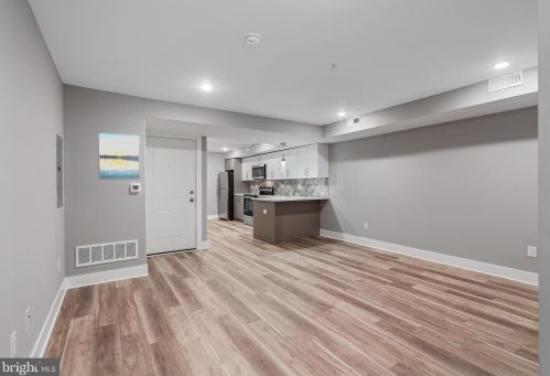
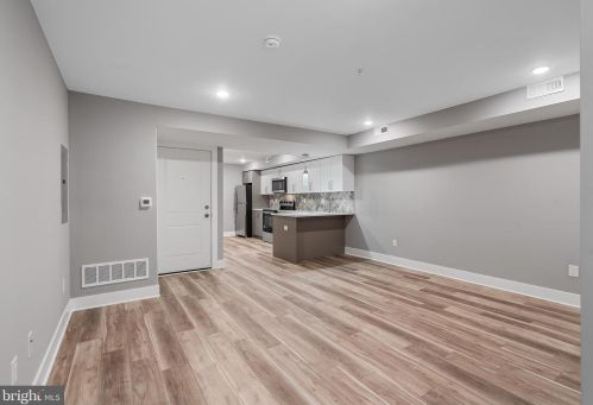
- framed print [97,131,141,181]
